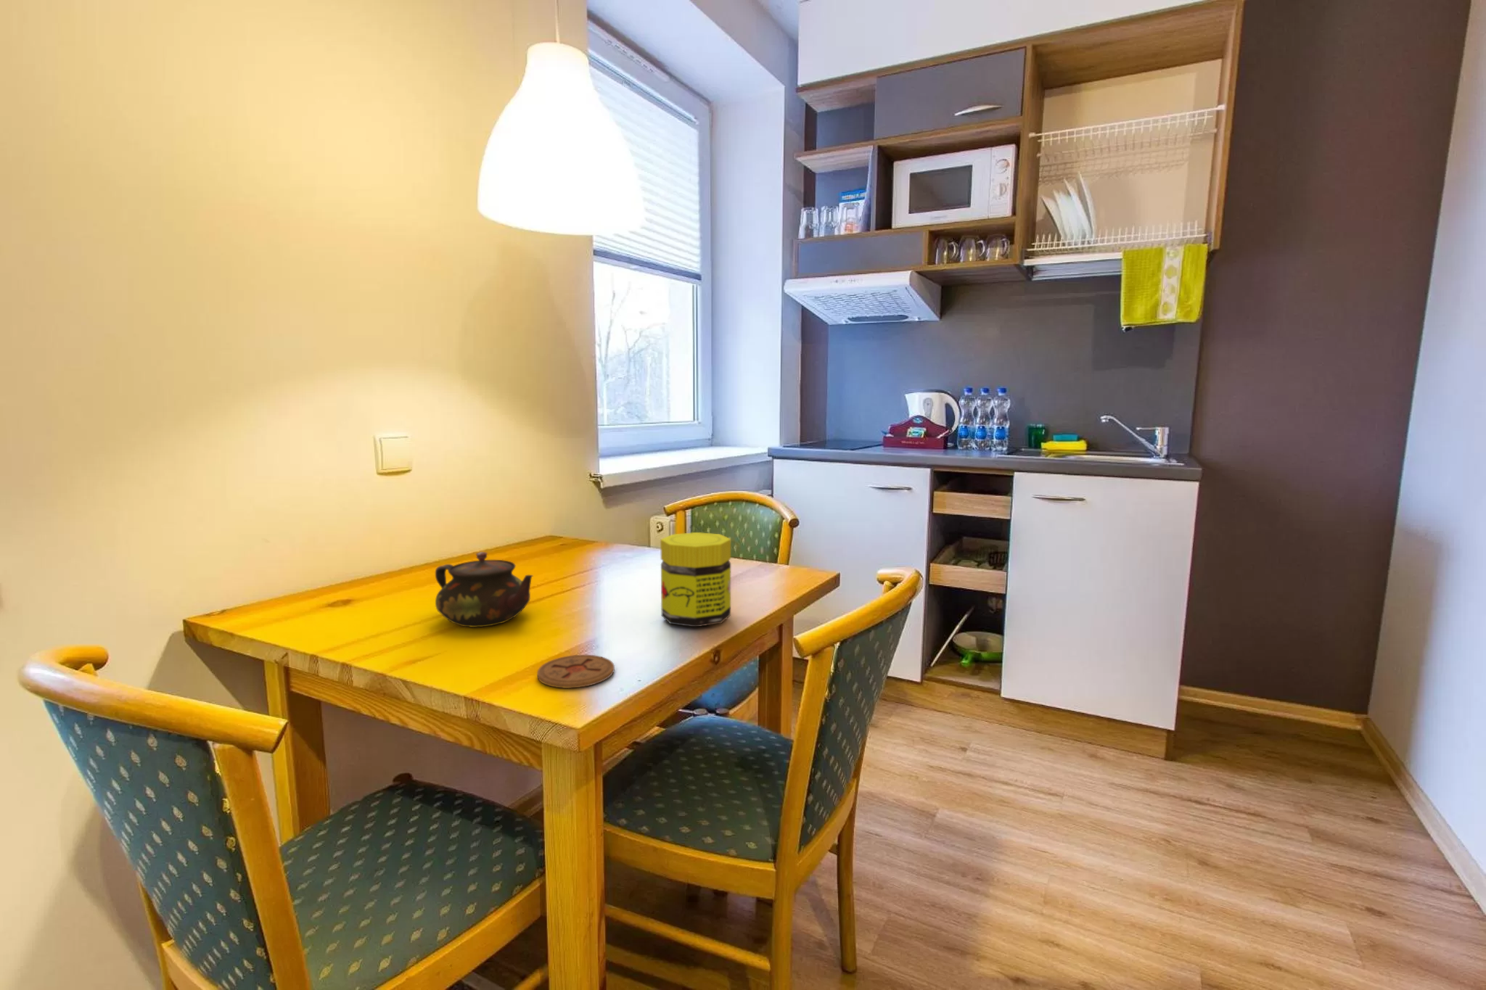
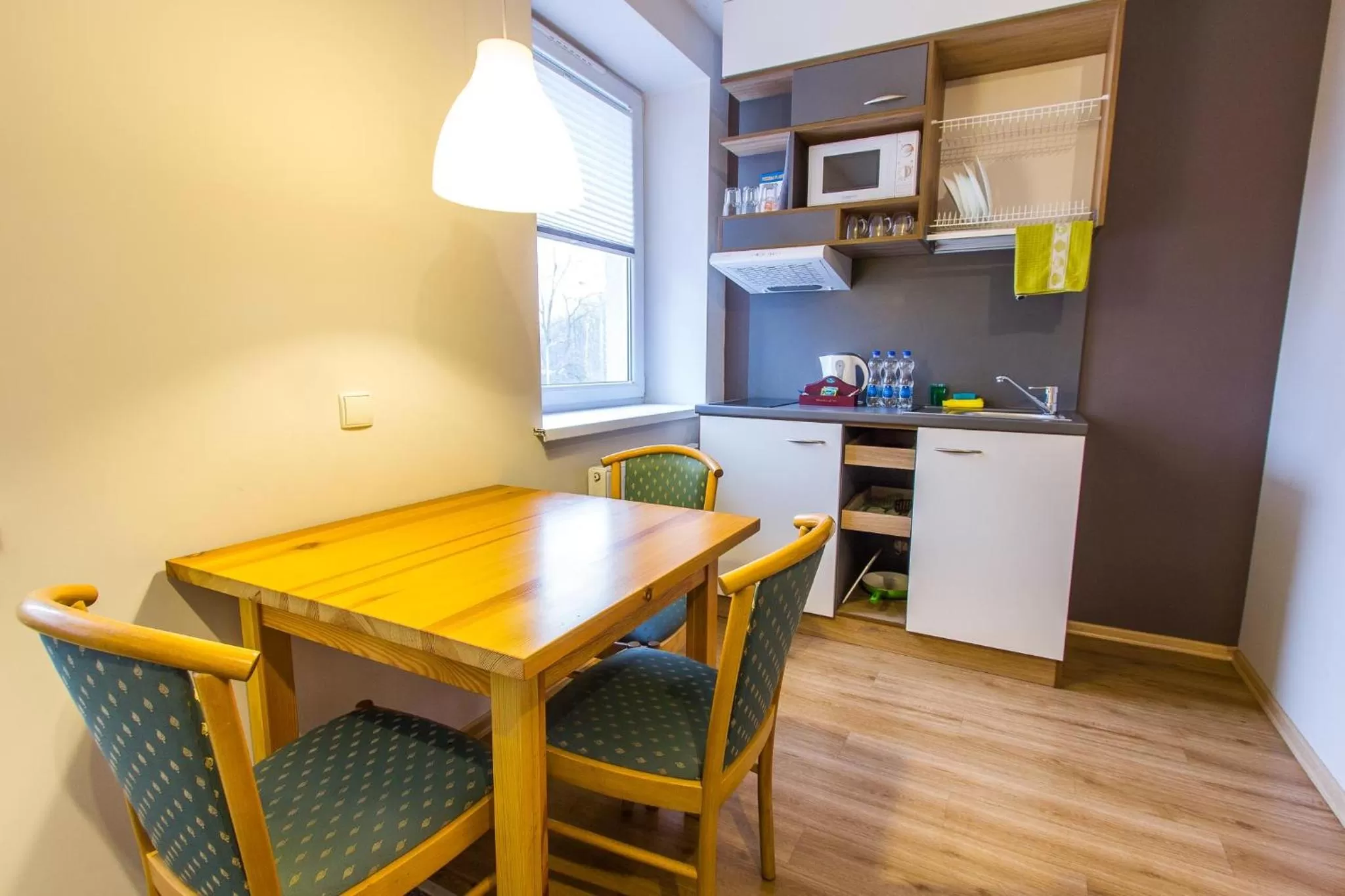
- coaster [536,654,615,689]
- teapot [434,551,534,628]
- jar [660,531,731,628]
